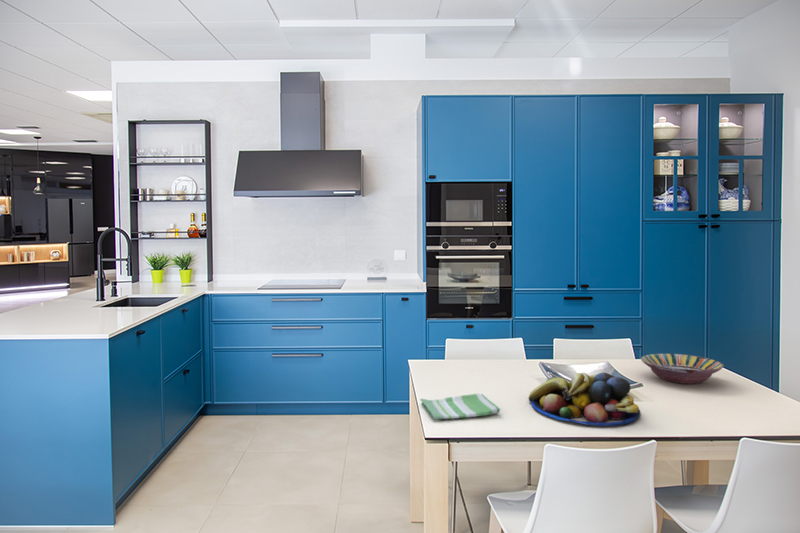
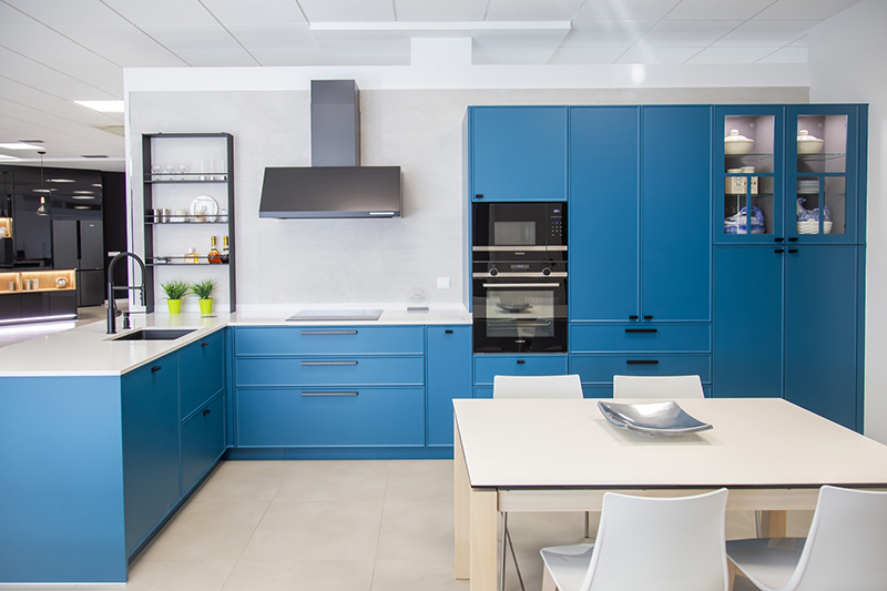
- fruit bowl [528,372,642,427]
- serving bowl [640,353,725,385]
- dish towel [419,392,502,421]
